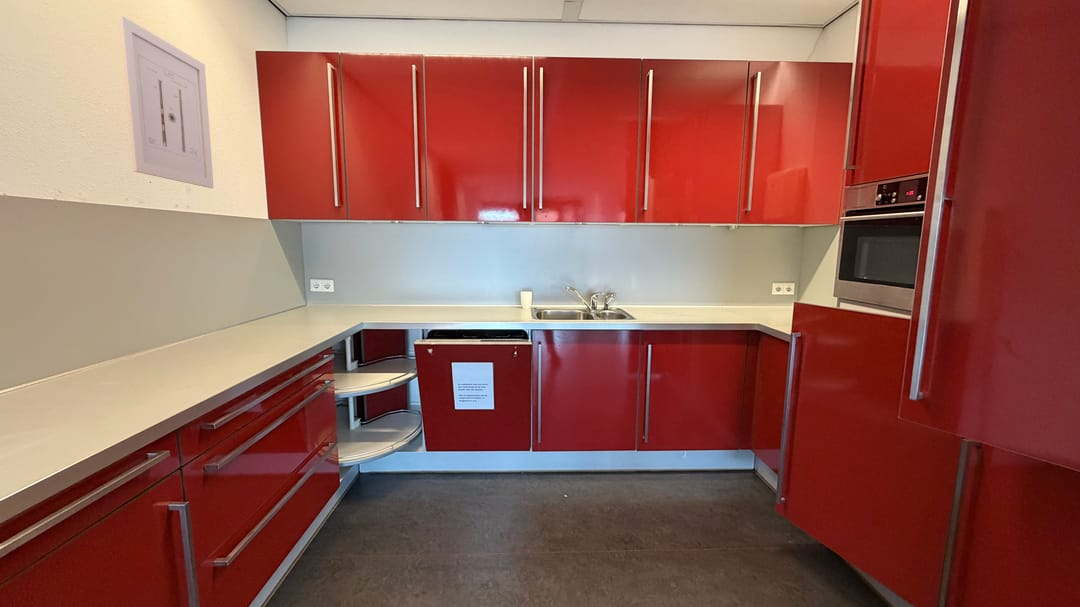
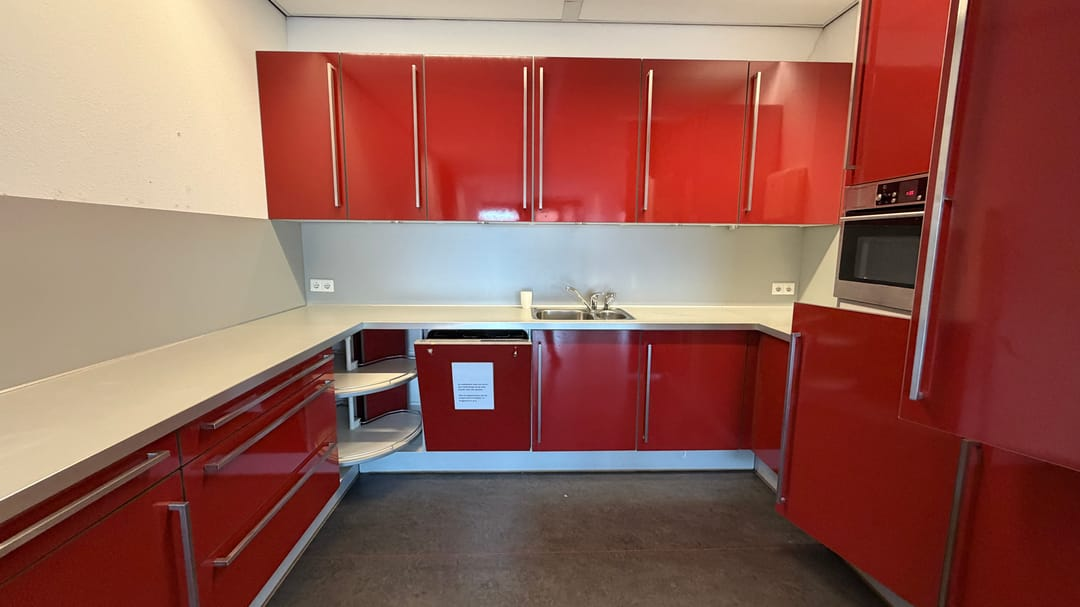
- wall art [118,15,215,189]
